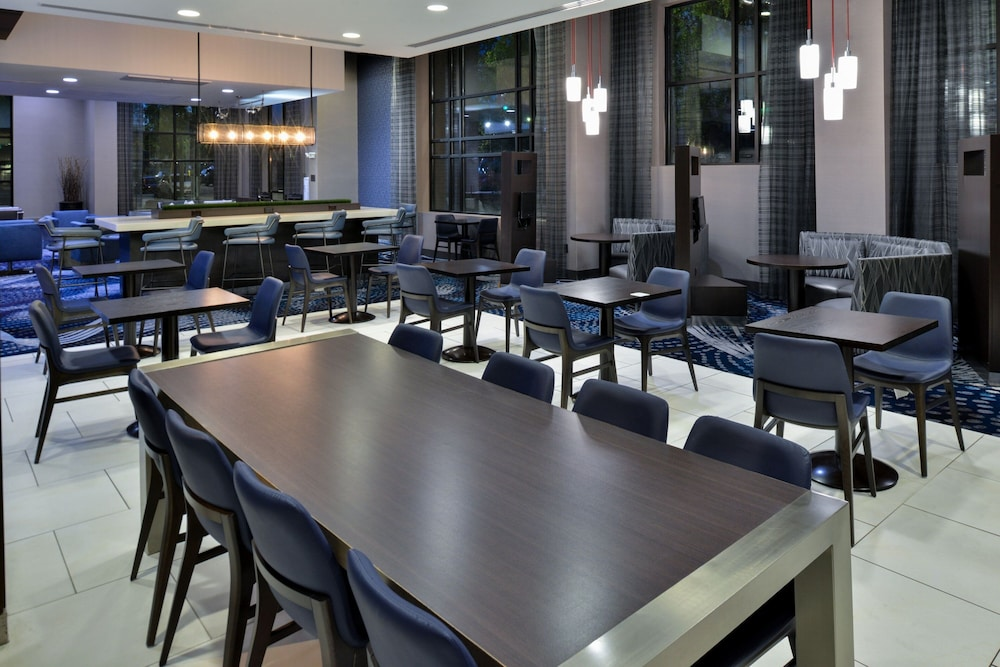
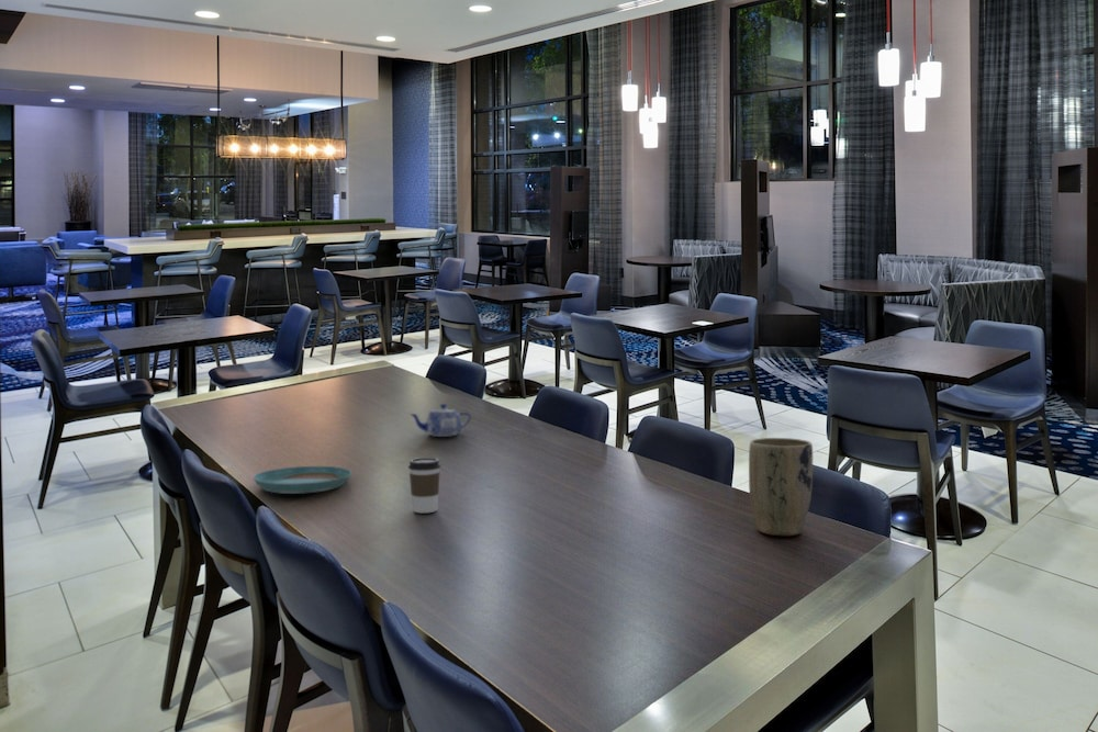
+ saucer [253,465,352,495]
+ coffee cup [407,457,441,514]
+ teapot [408,403,472,438]
+ plant pot [748,437,814,537]
